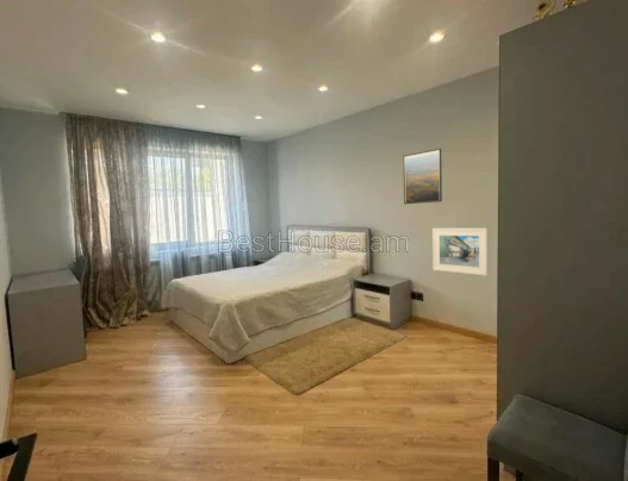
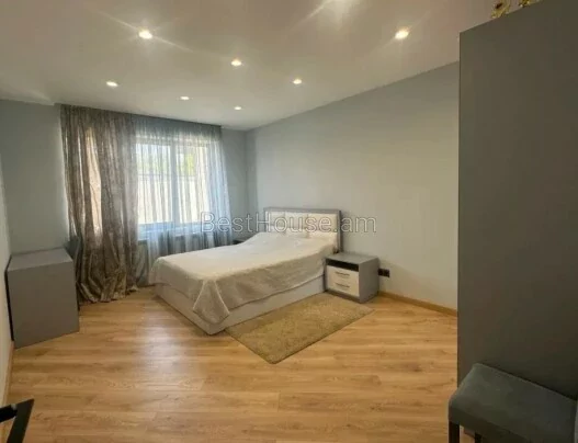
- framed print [402,148,443,205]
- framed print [431,227,489,276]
